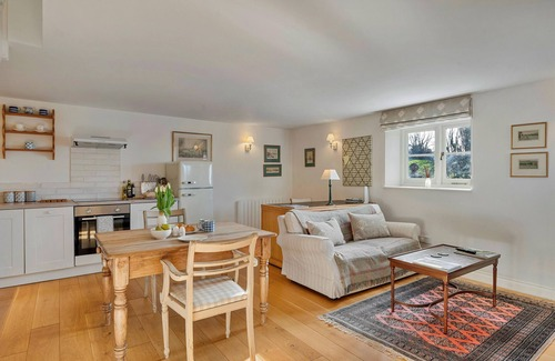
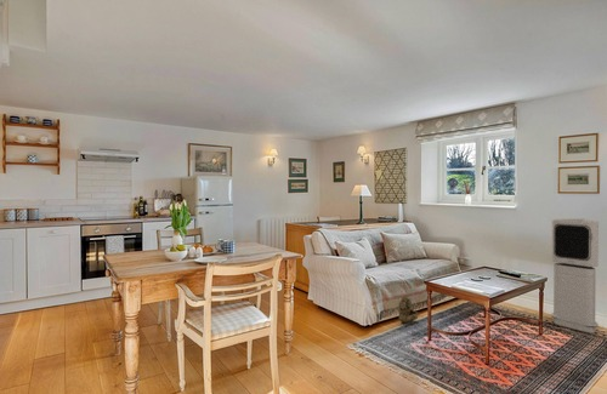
+ wall caddy [397,293,420,325]
+ air purifier [550,218,600,335]
